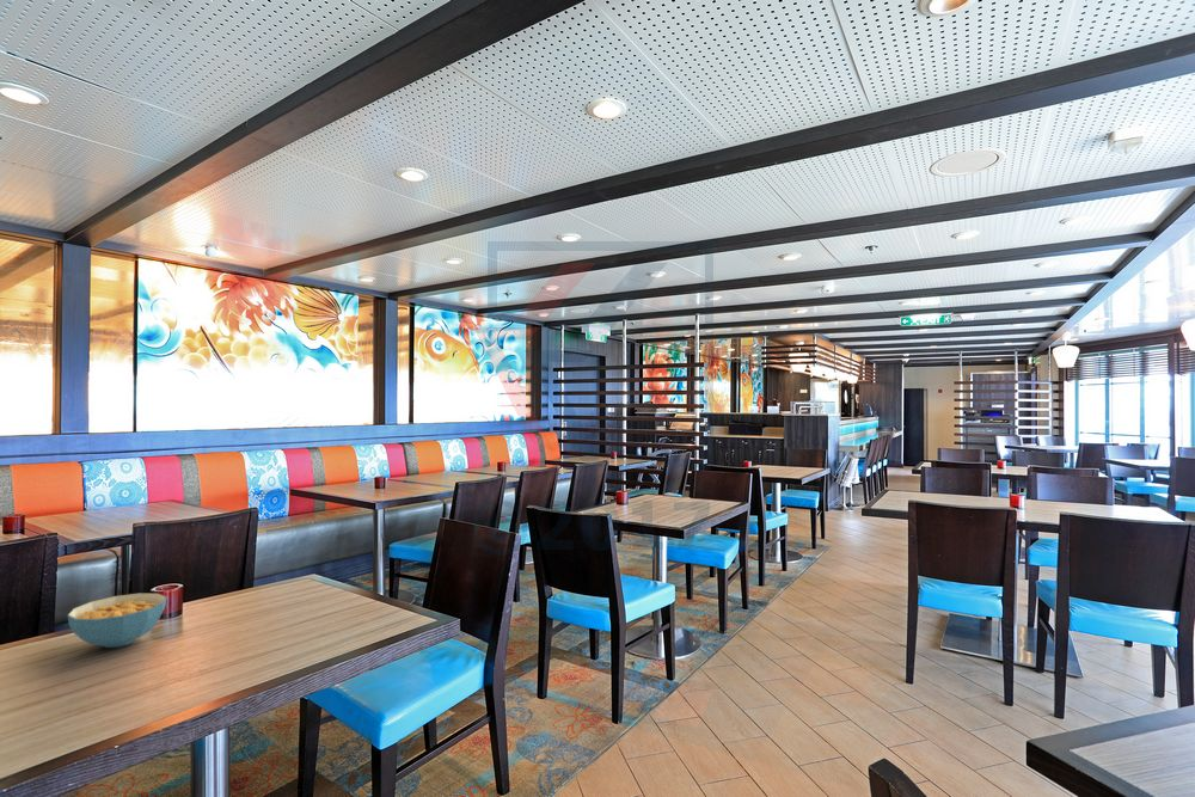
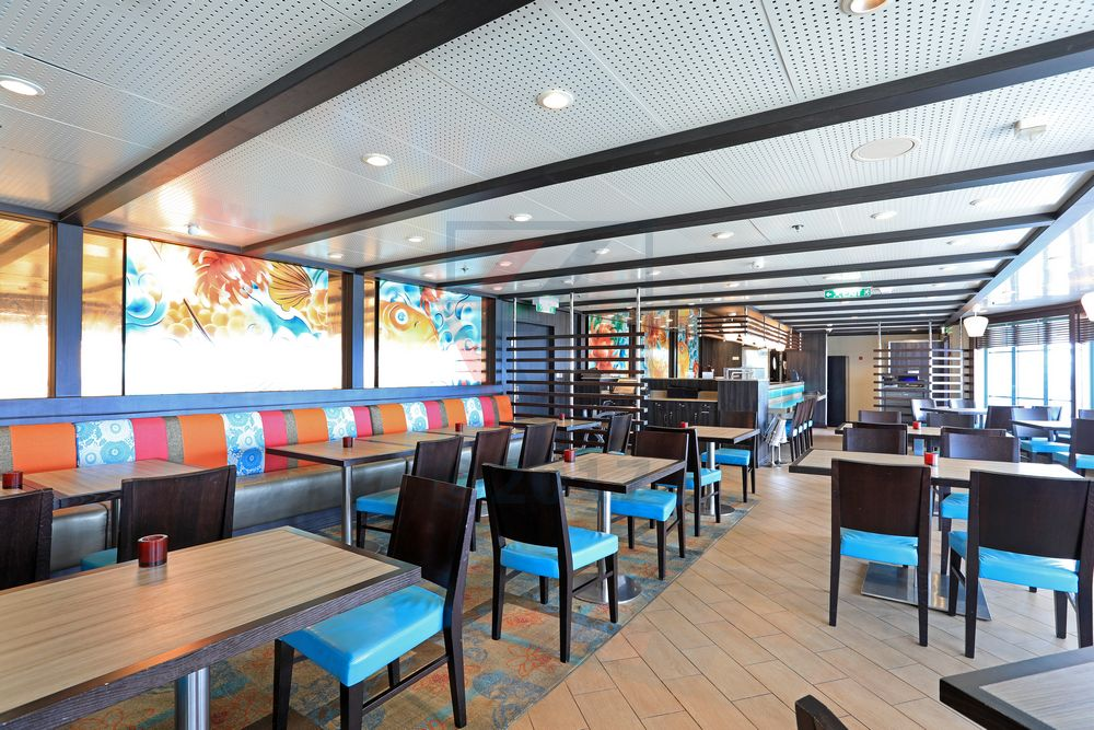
- cereal bowl [66,593,167,649]
